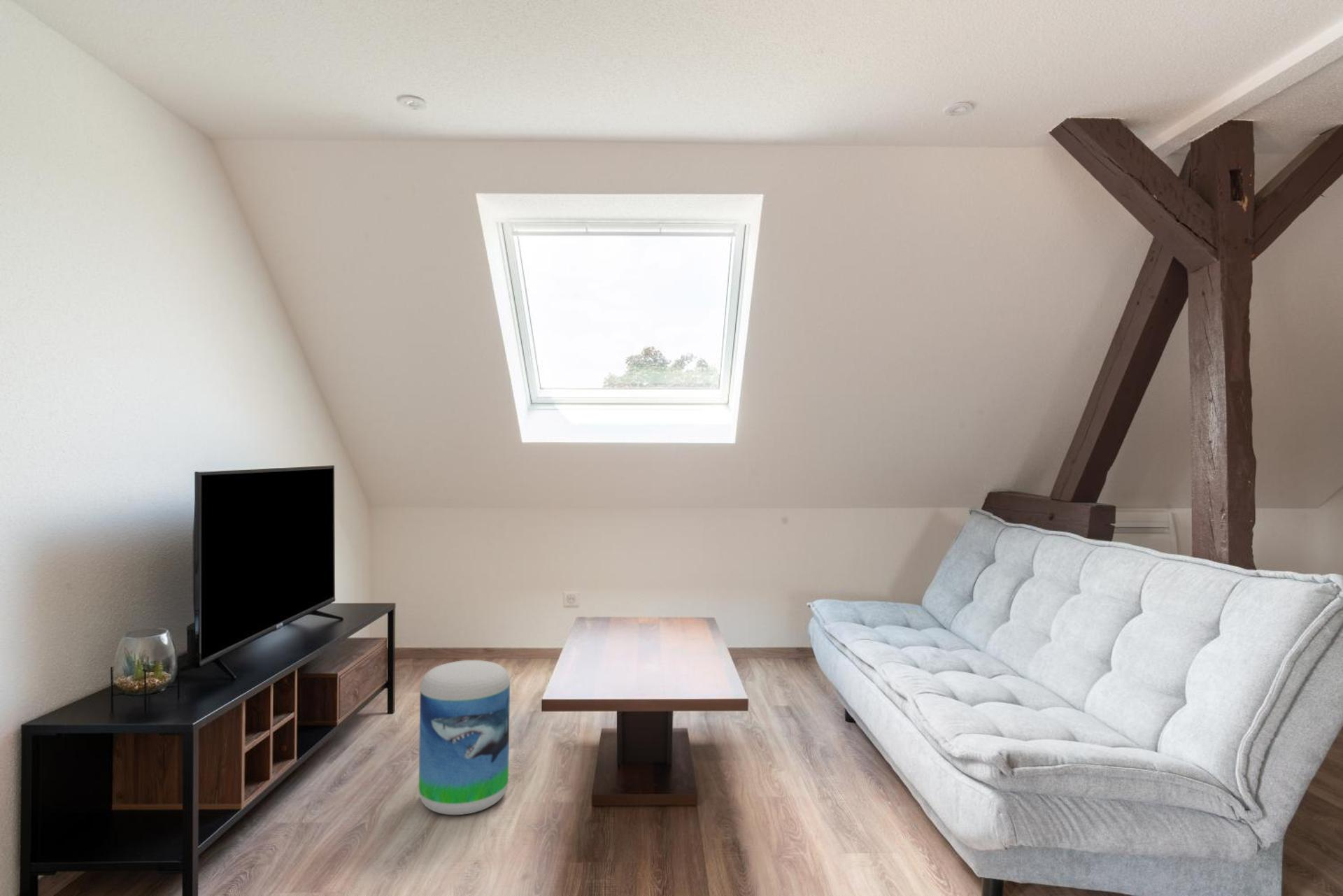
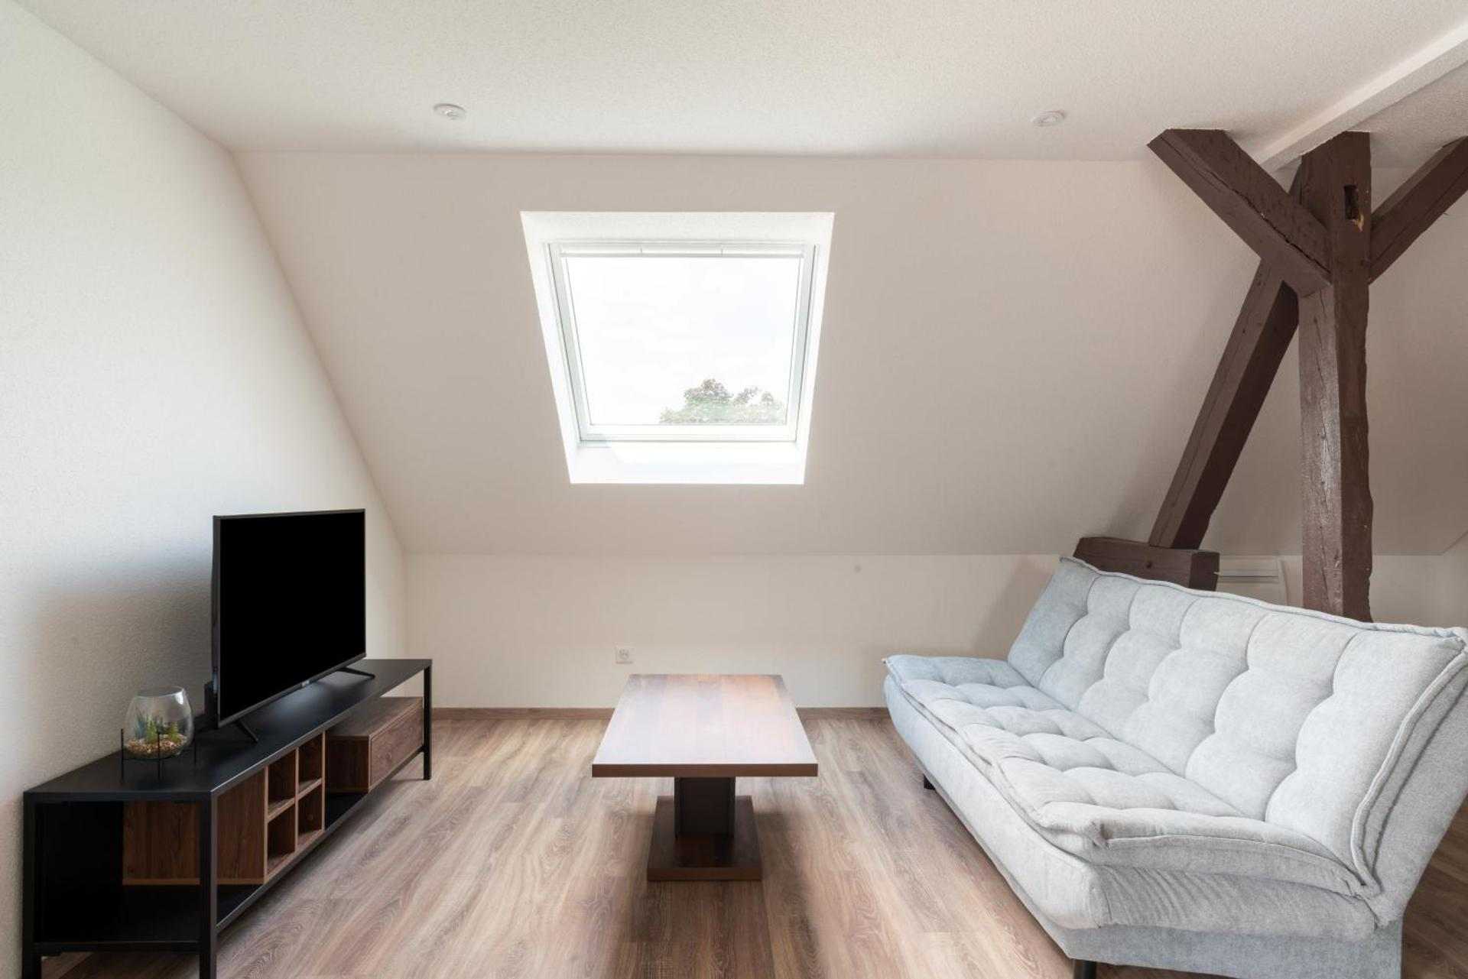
- stool [418,660,511,816]
